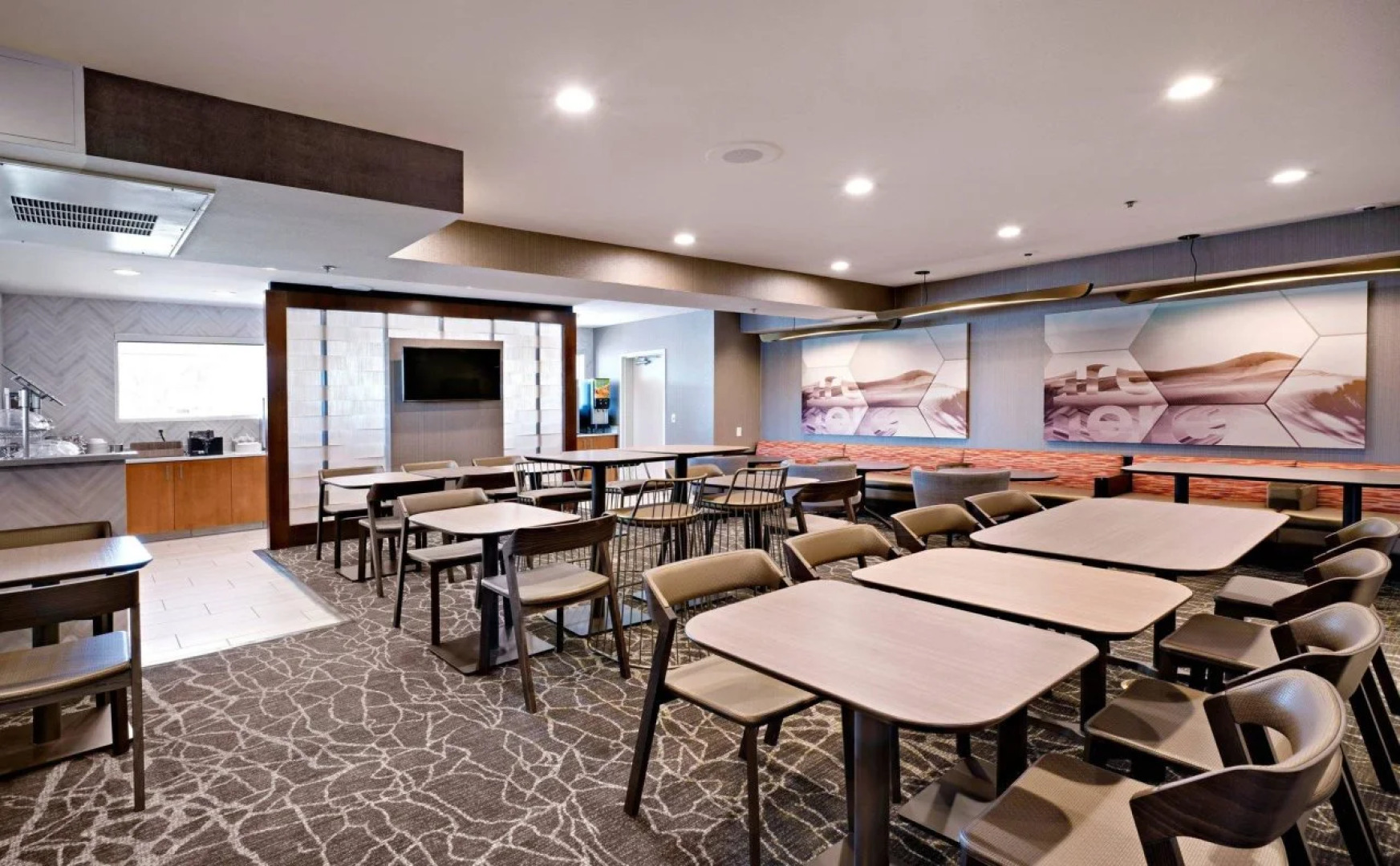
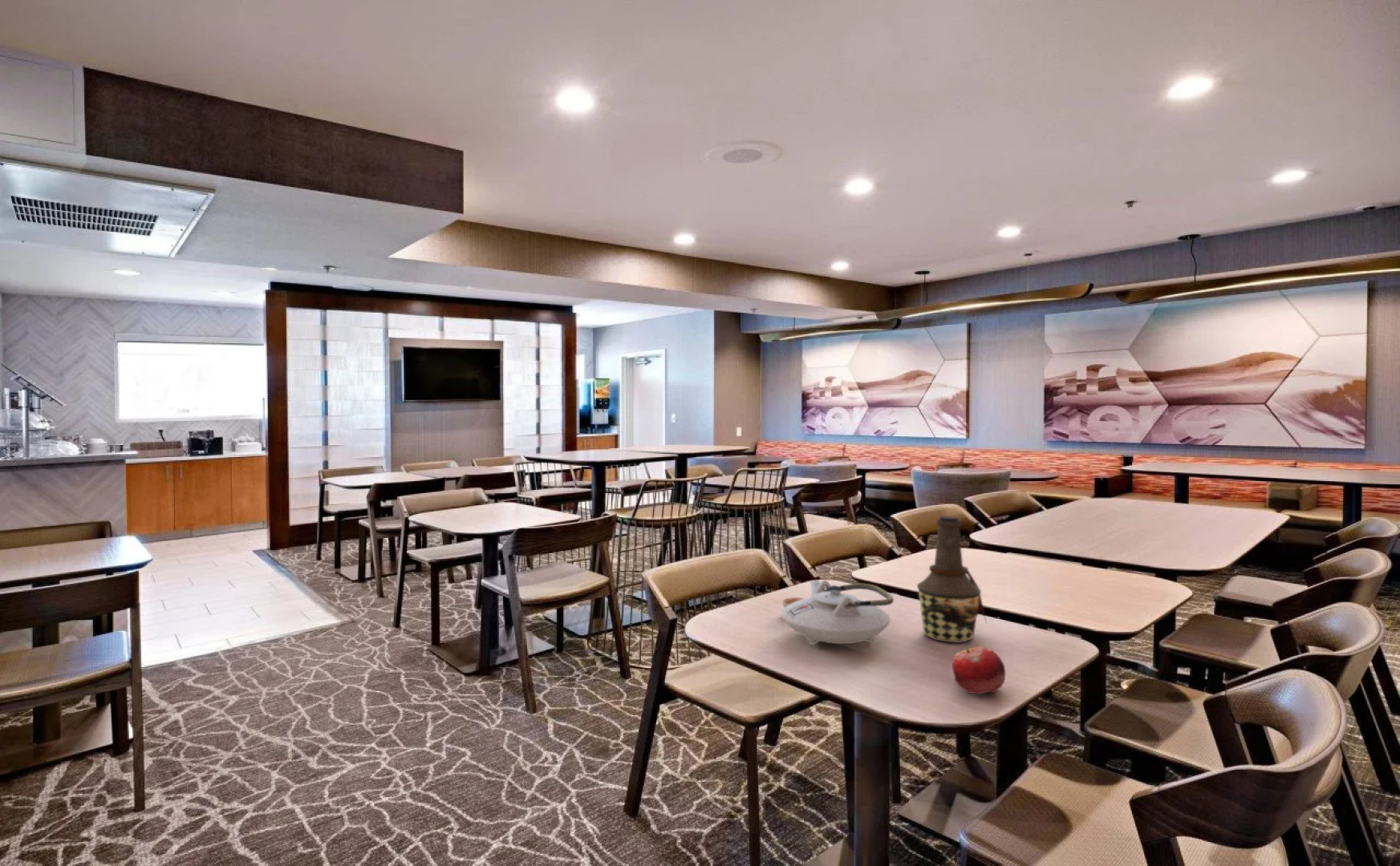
+ fruit [952,645,1006,694]
+ bottle [916,516,987,643]
+ teapot [781,579,895,645]
